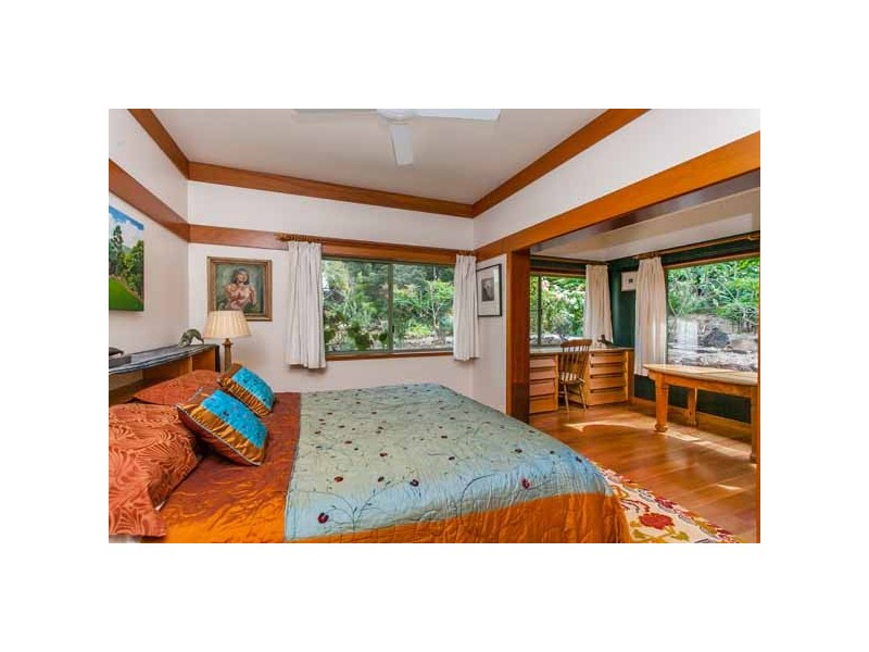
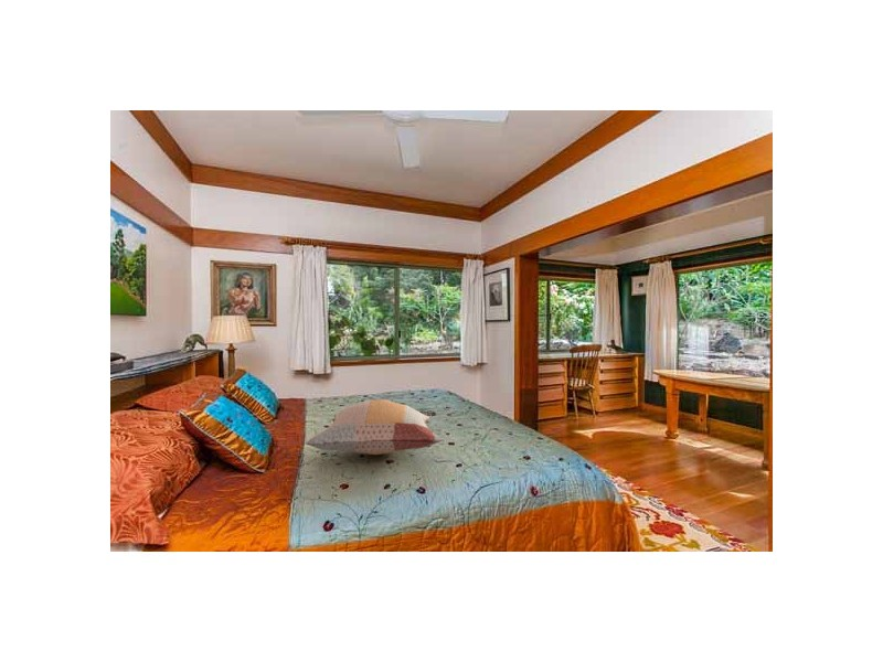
+ decorative pillow [305,398,443,456]
